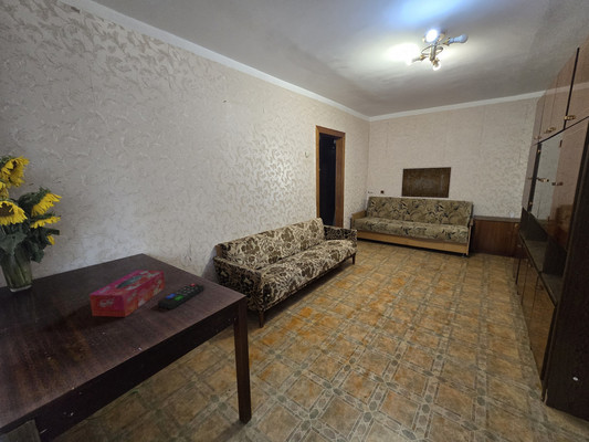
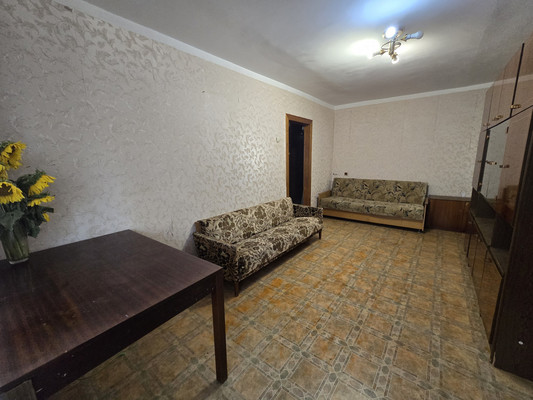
- tissue box [88,270,166,318]
- wall art [400,166,452,199]
- remote control [157,283,206,311]
